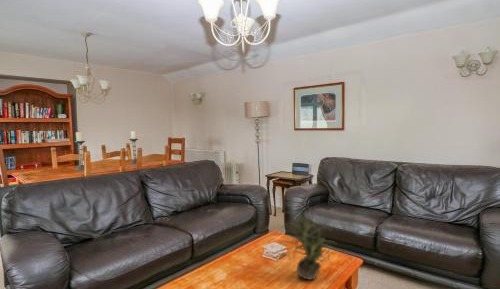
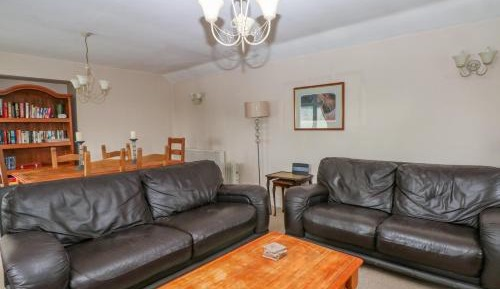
- potted plant [276,211,337,281]
